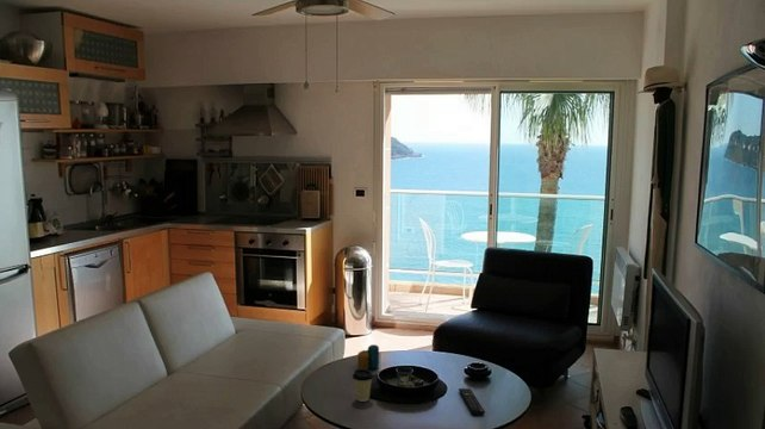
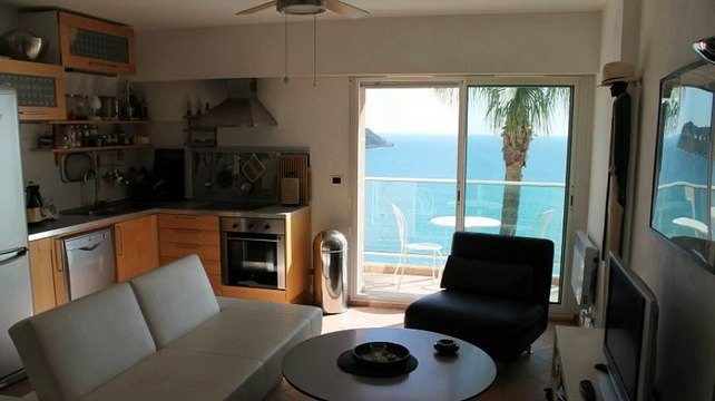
- coffee cup [352,368,374,403]
- remote control [458,387,486,417]
- candle [356,343,380,371]
